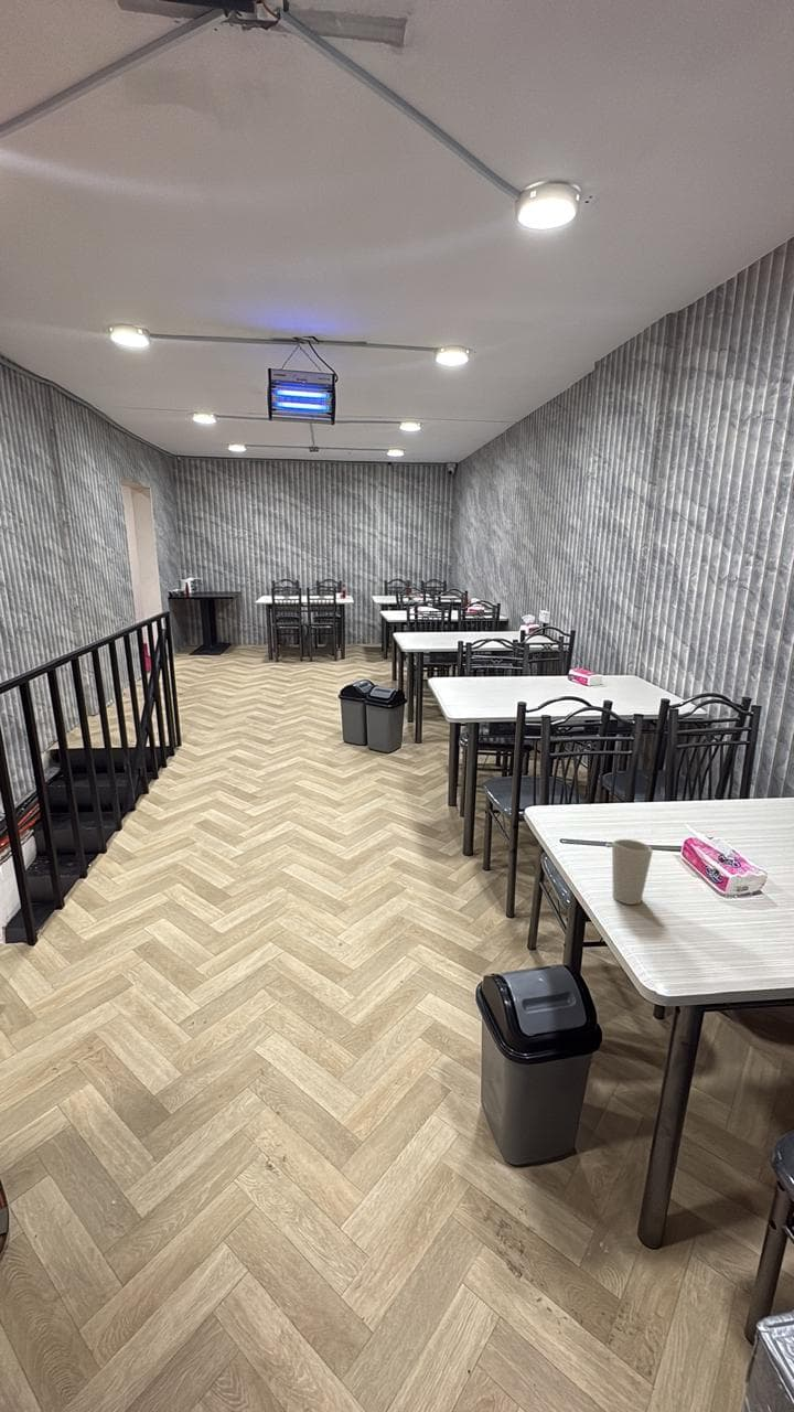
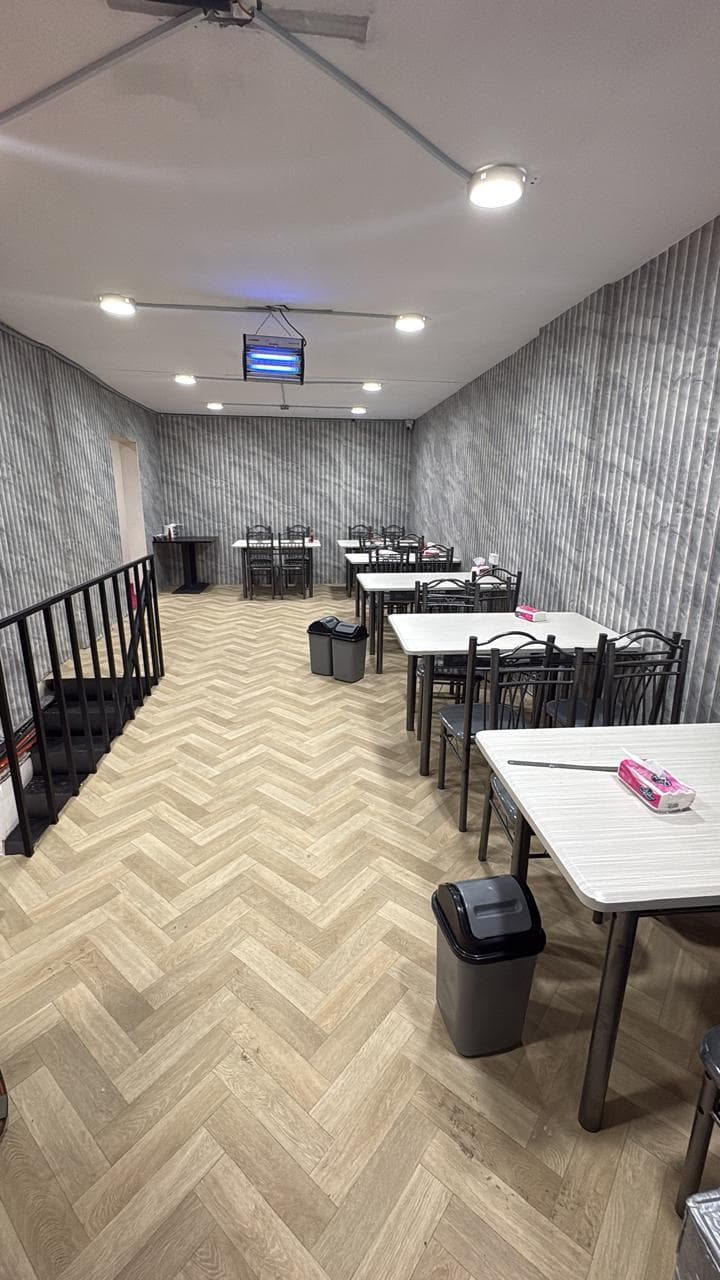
- cup [611,838,654,906]
